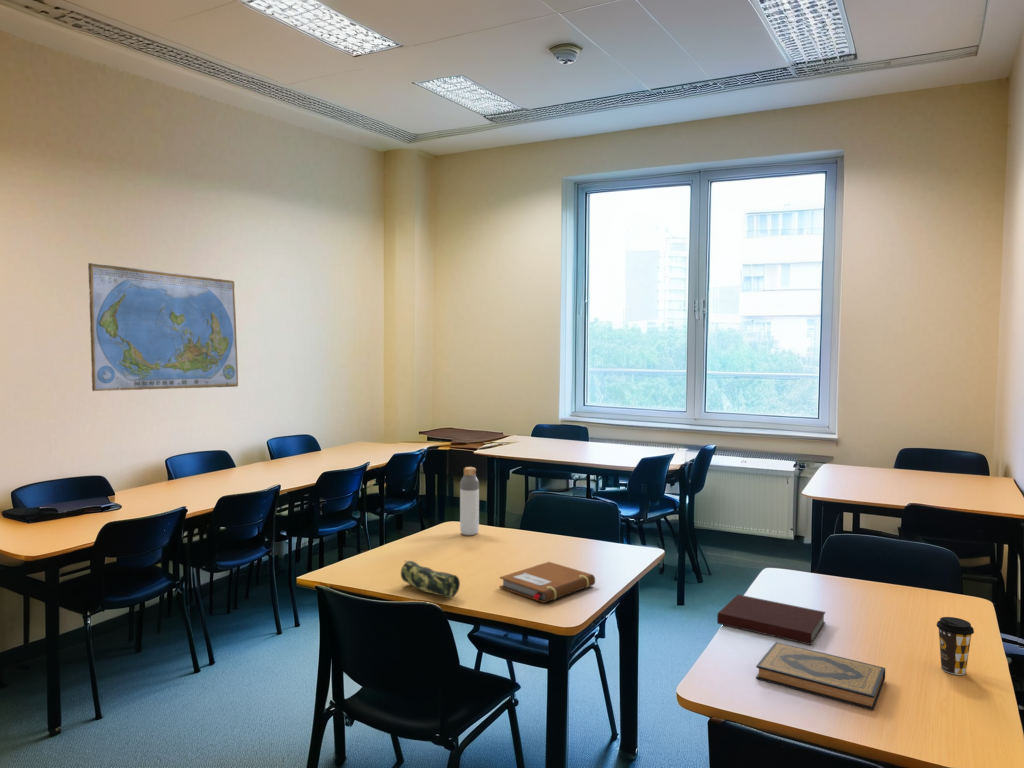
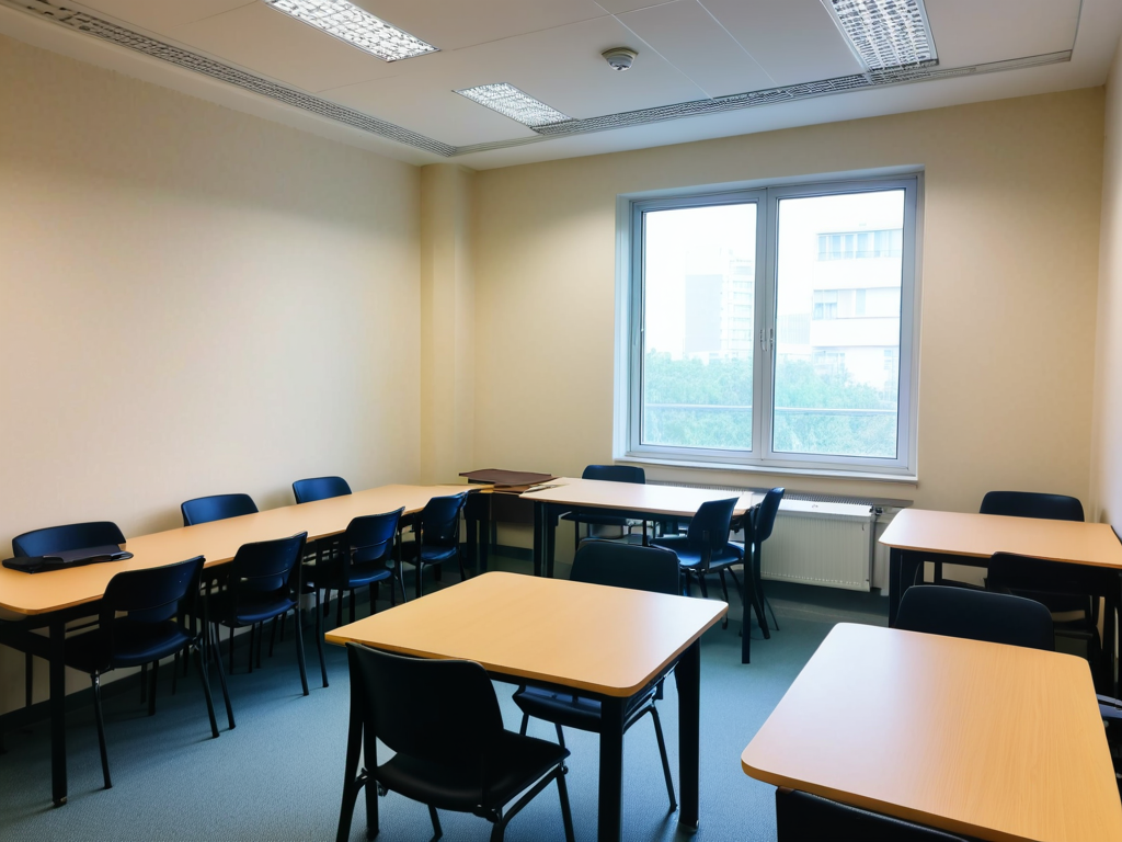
- coffee cup [936,616,975,676]
- hardback book [755,641,886,711]
- notebook [499,561,596,604]
- notebook [716,594,827,646]
- pencil case [400,560,461,599]
- world map [87,262,239,392]
- bottle [459,466,480,536]
